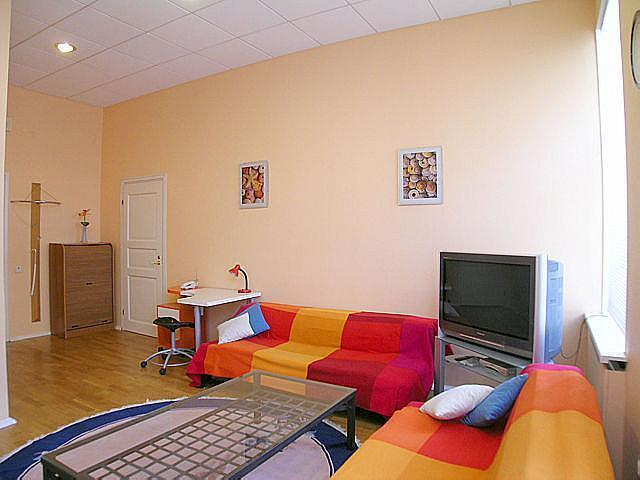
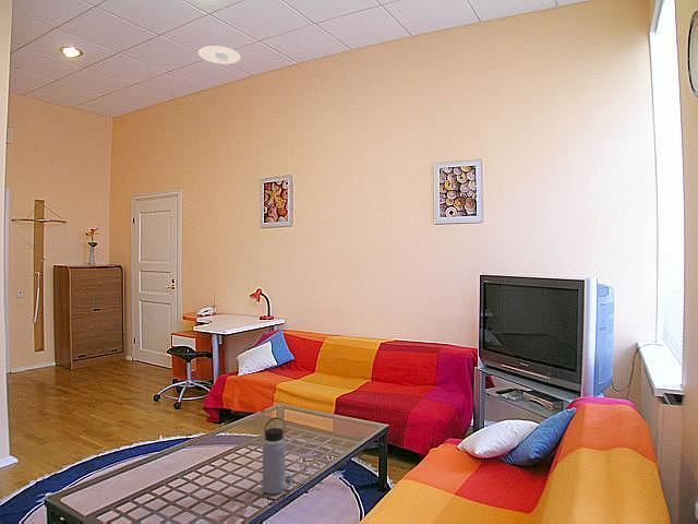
+ recessed light [197,45,242,66]
+ water bottle [262,417,287,496]
